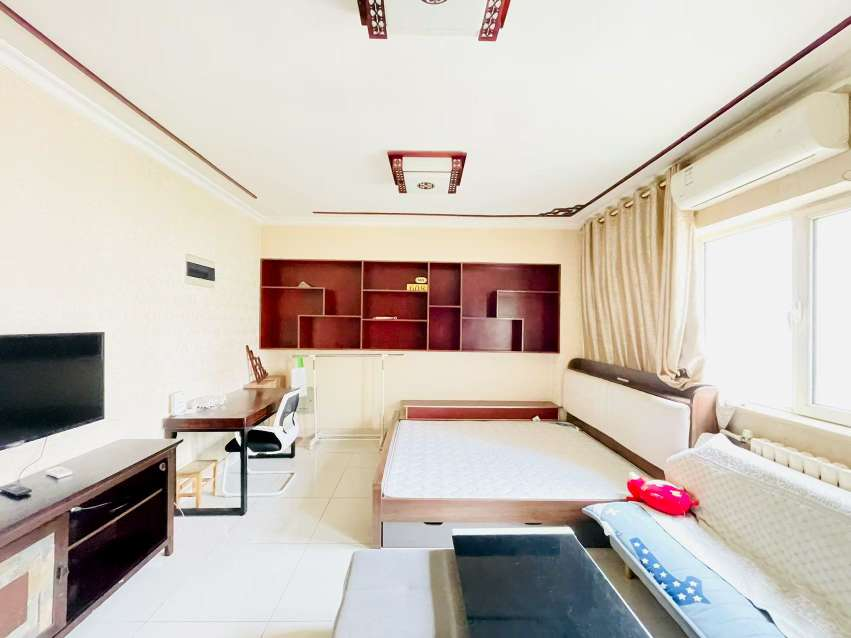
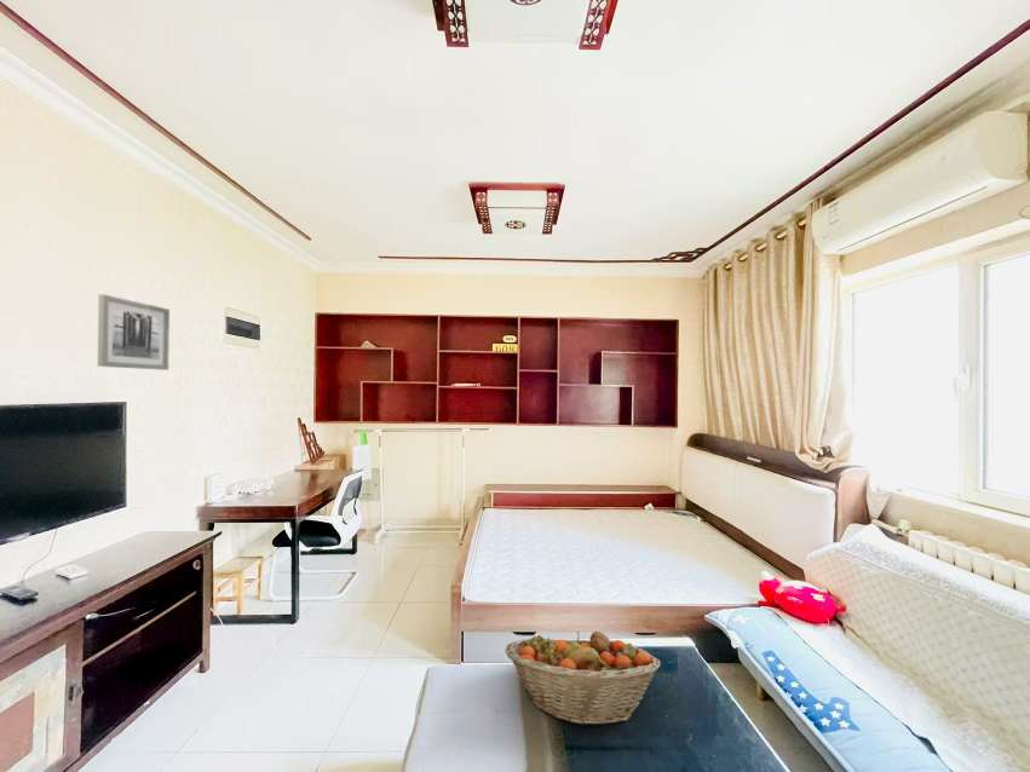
+ wall art [97,293,171,371]
+ fruit basket [504,630,661,727]
